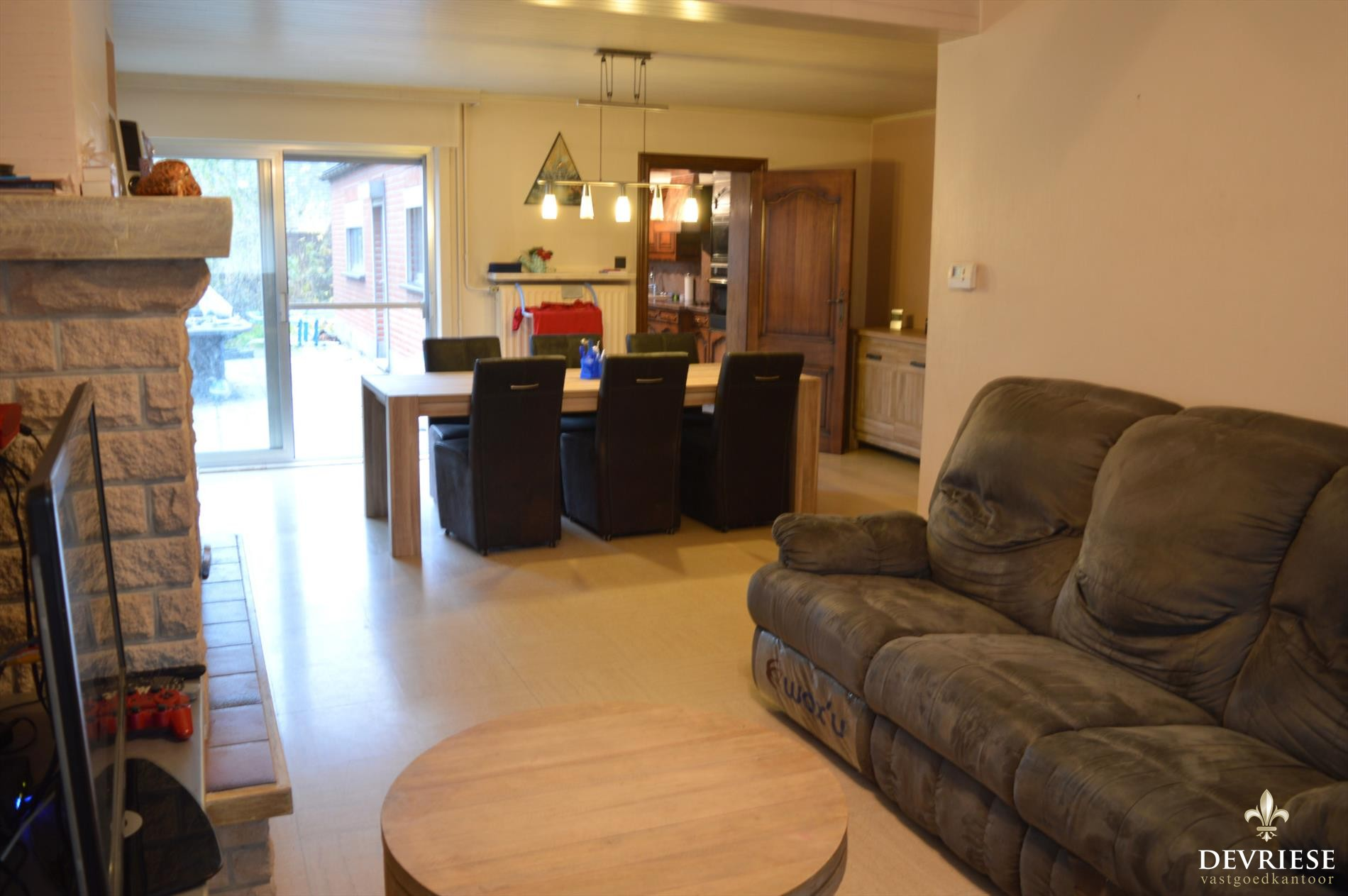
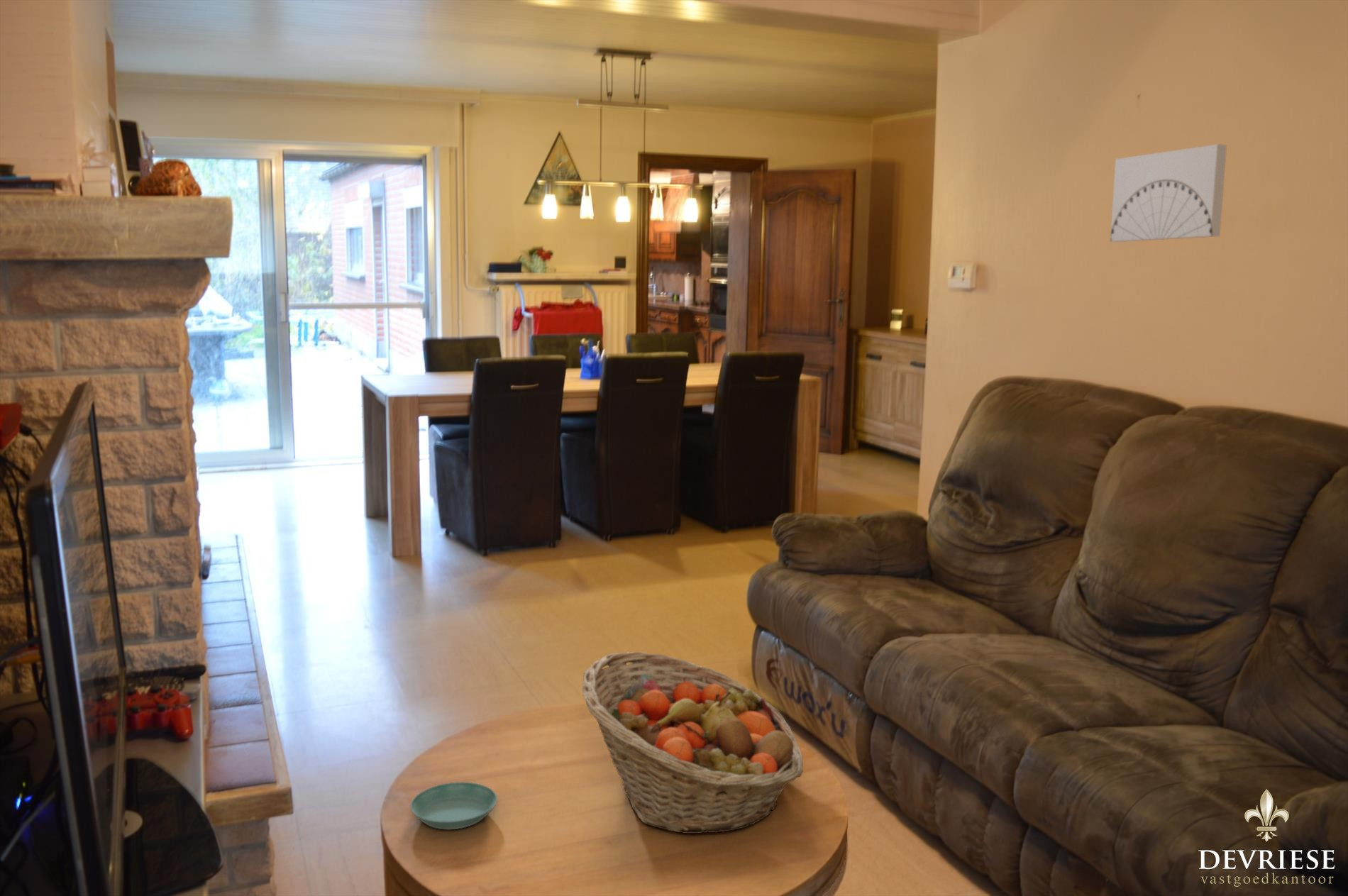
+ wall art [1110,143,1227,243]
+ fruit basket [582,651,804,834]
+ saucer [409,781,498,830]
